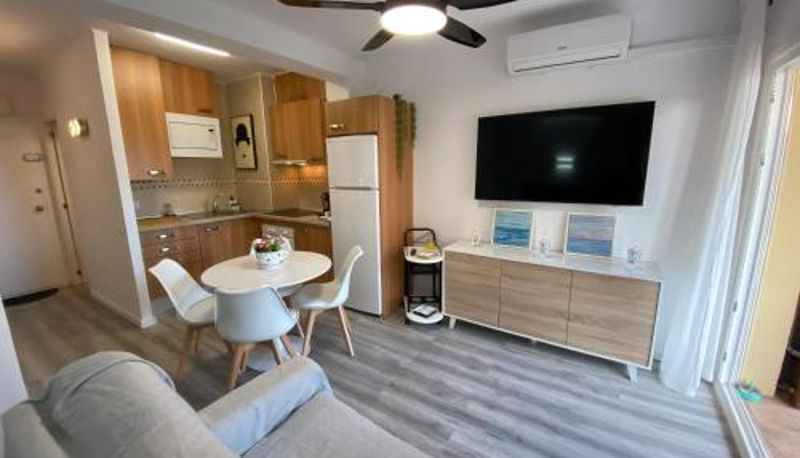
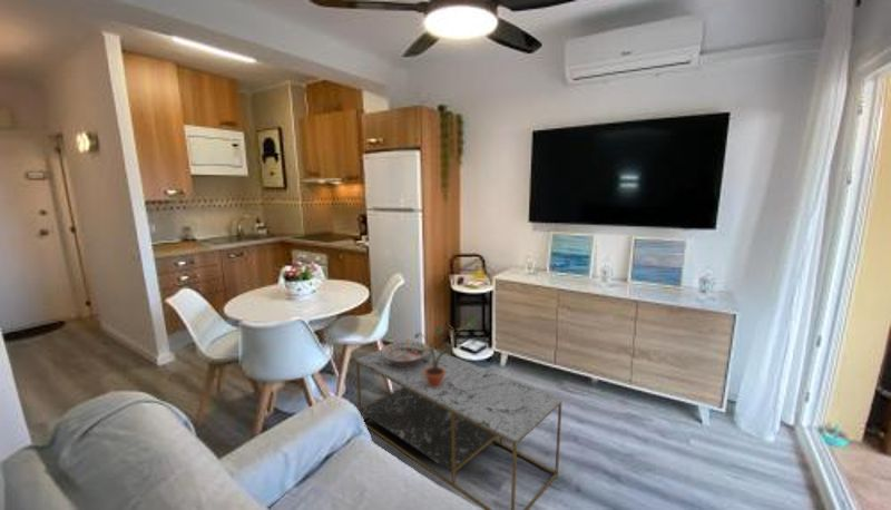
+ coffee table [355,339,564,510]
+ decorative bowl [381,340,430,366]
+ potted plant [413,314,479,388]
